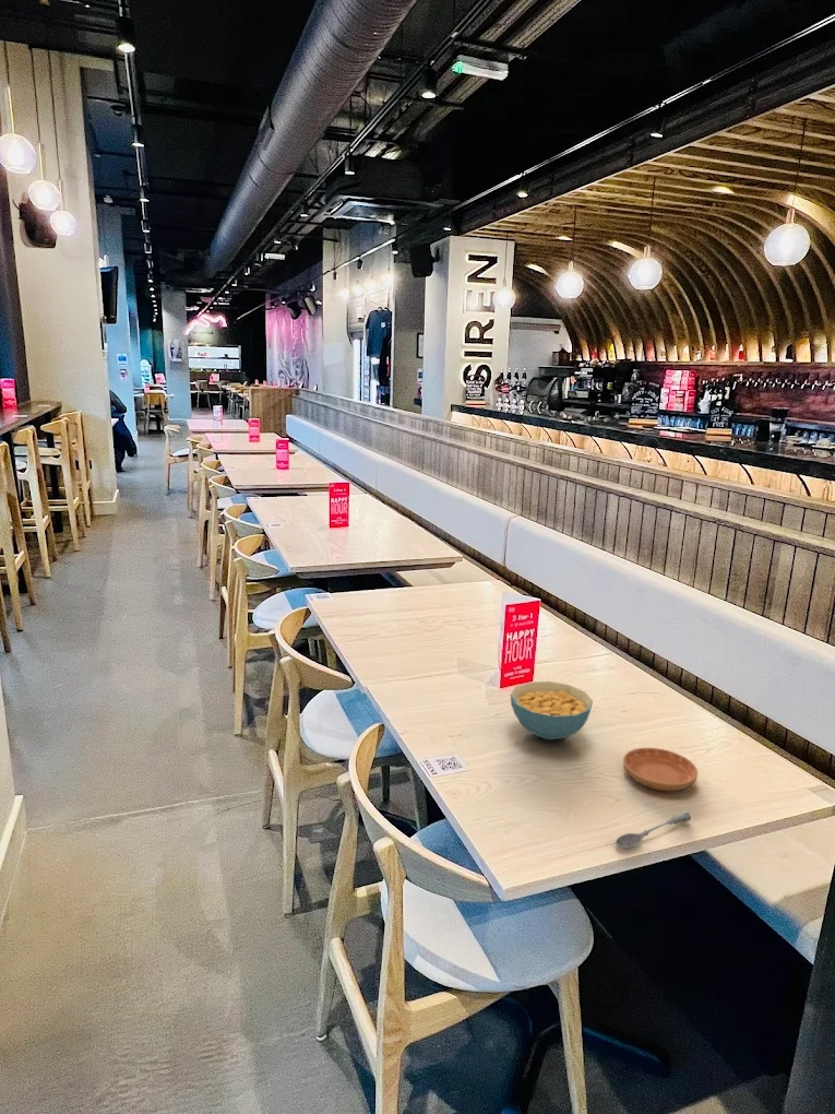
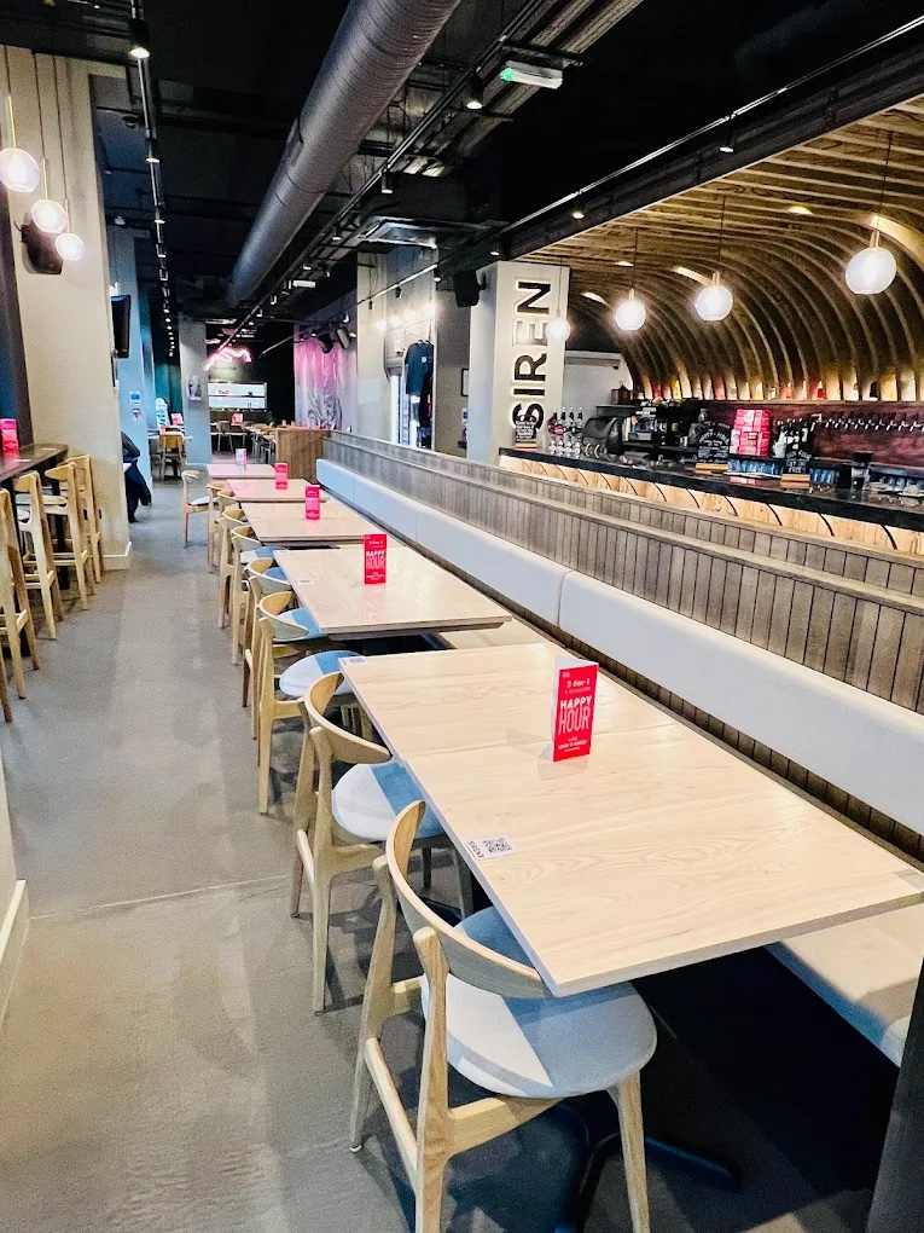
- saucer [622,747,699,792]
- cereal bowl [510,680,594,740]
- soupspoon [615,810,692,850]
